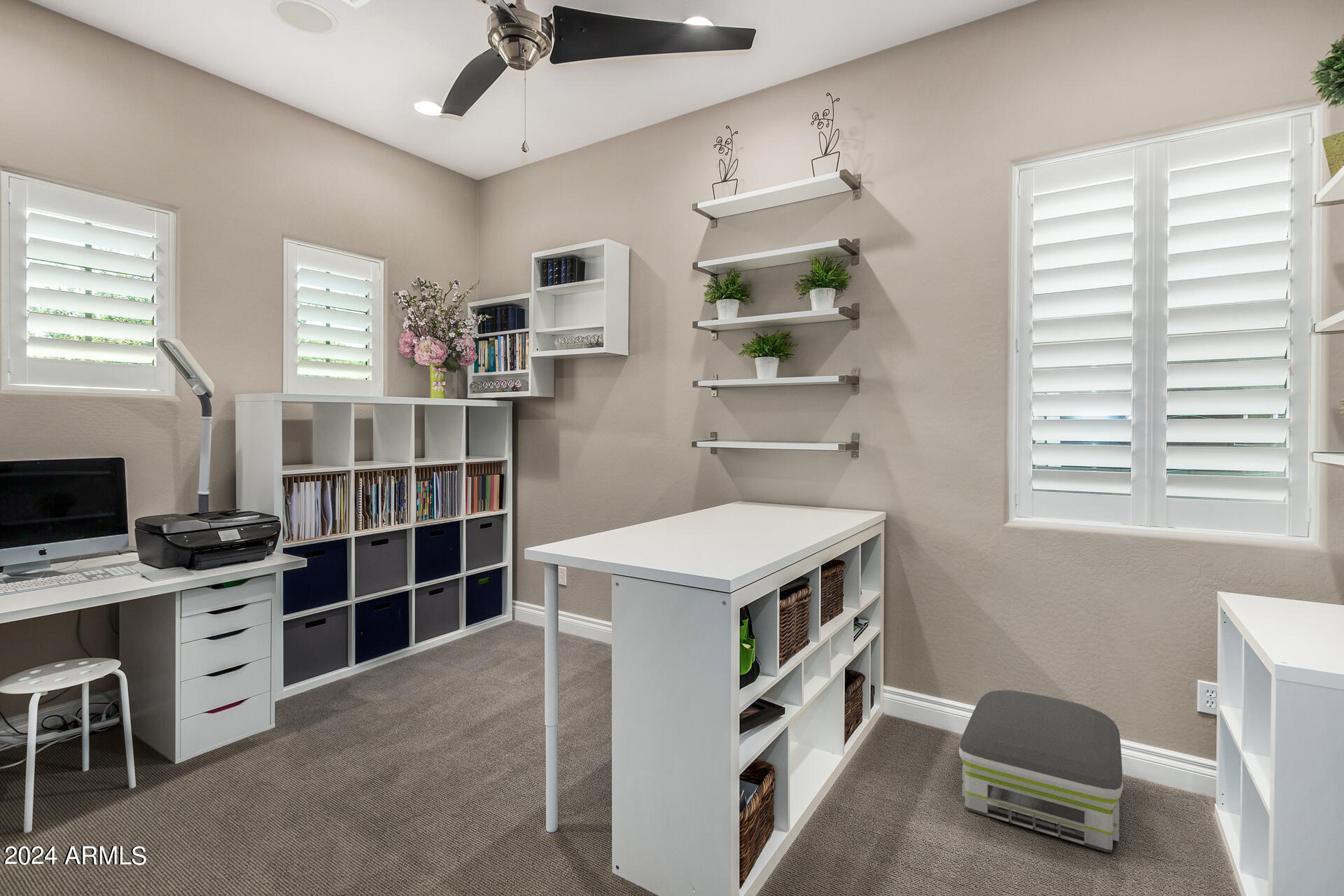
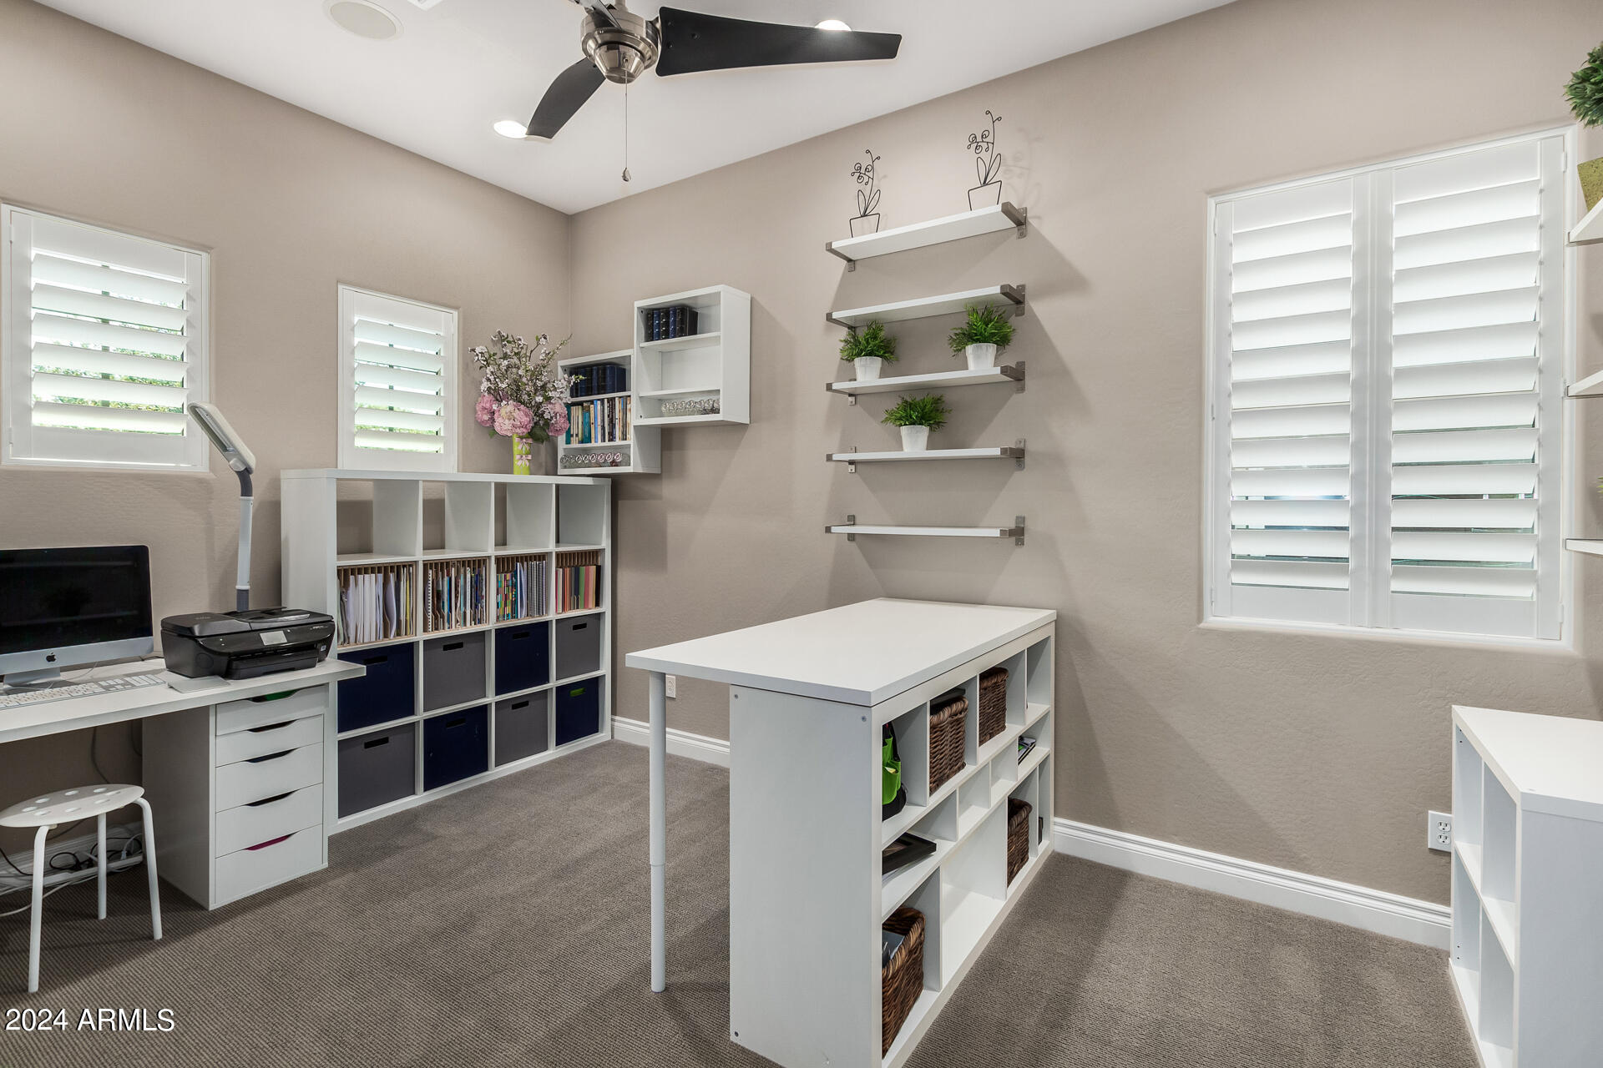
- air purifier [958,689,1124,853]
